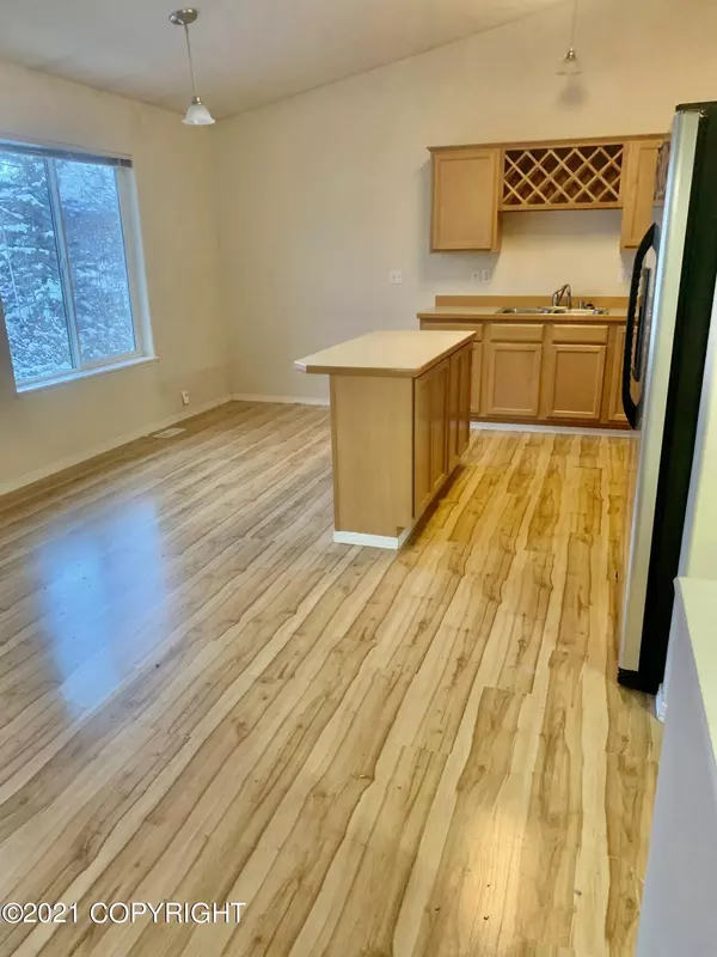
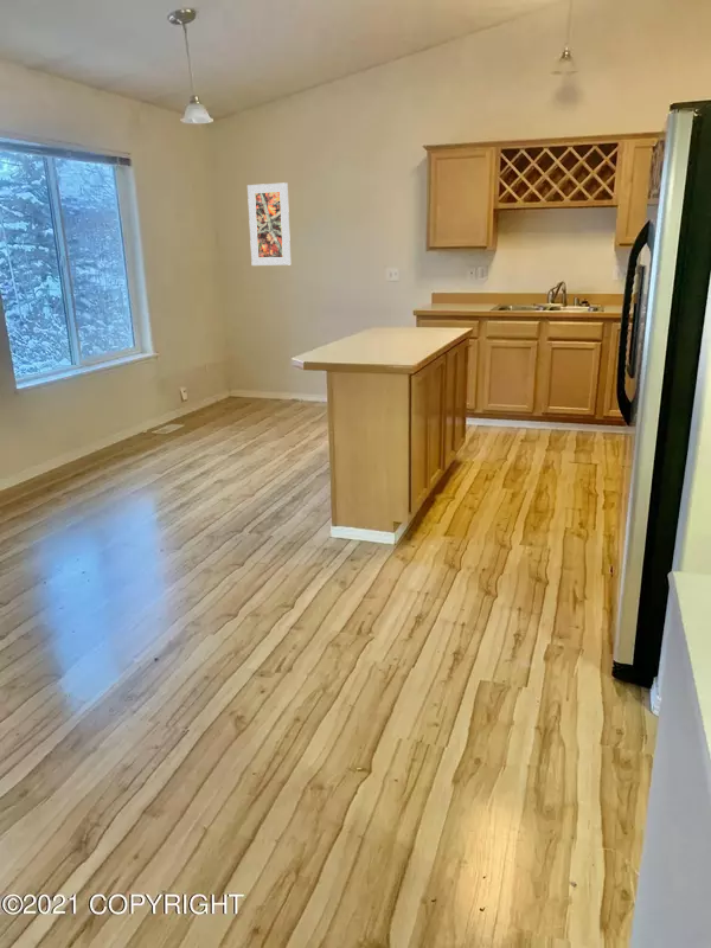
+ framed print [246,181,292,267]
